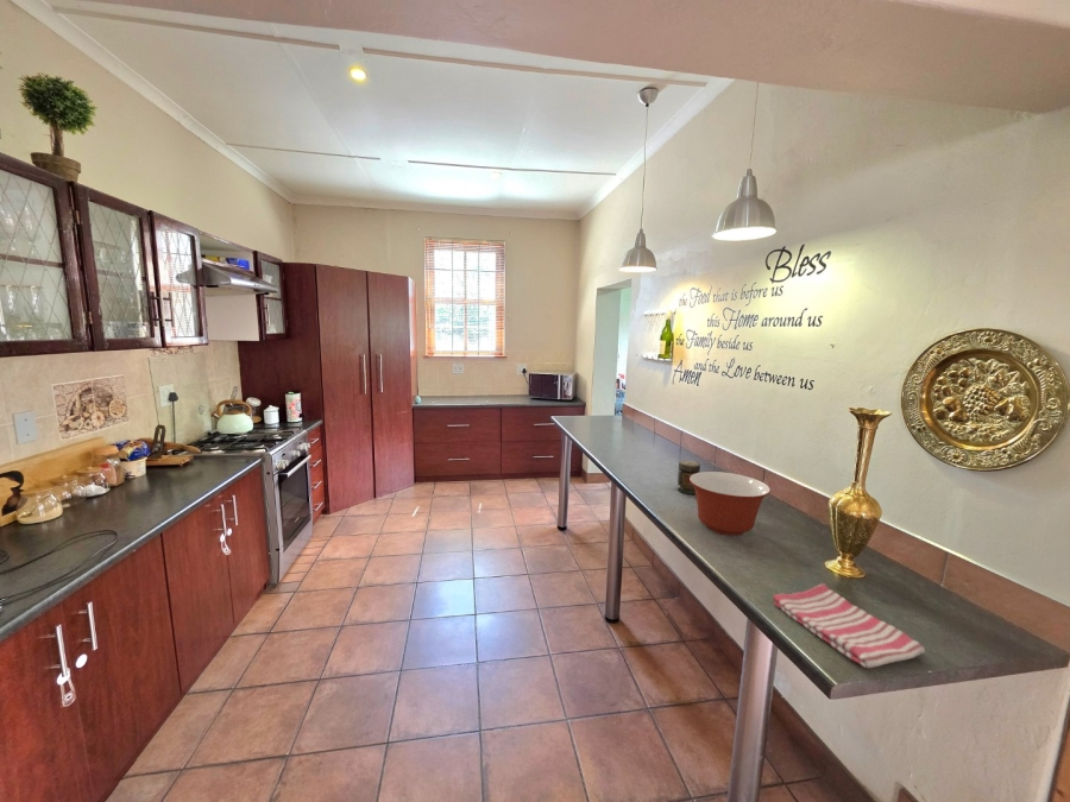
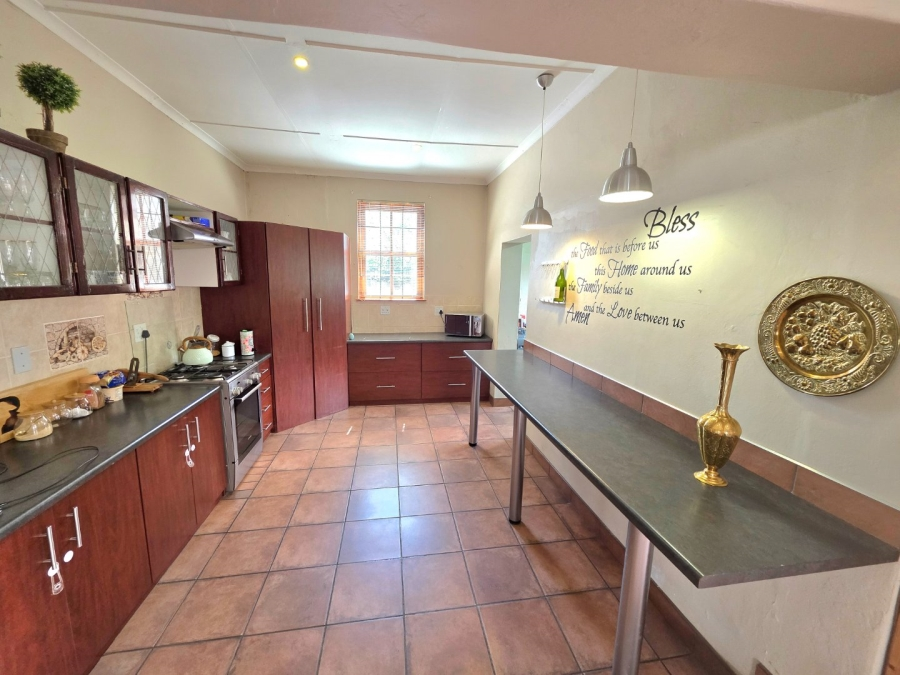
- jar [676,460,701,495]
- dish towel [772,582,926,670]
- mixing bowl [690,471,772,537]
